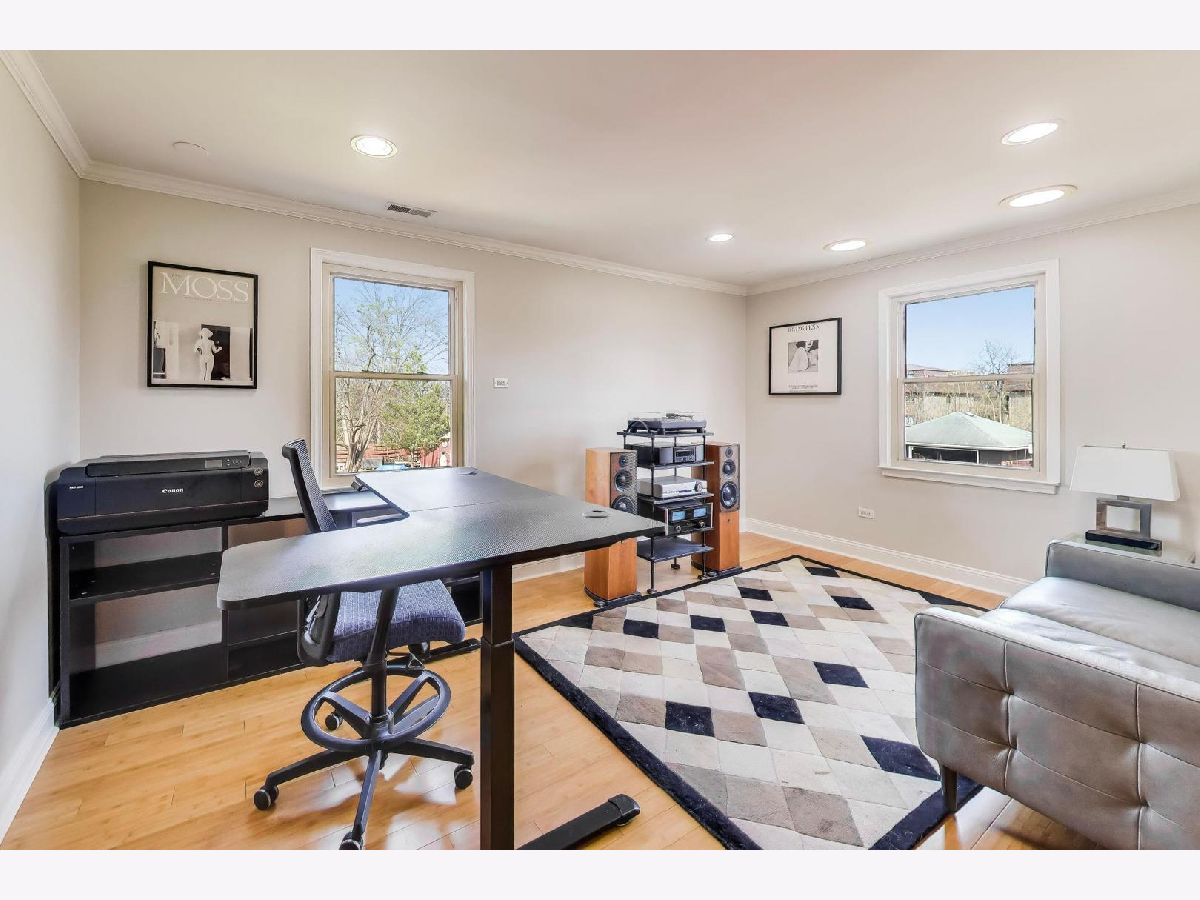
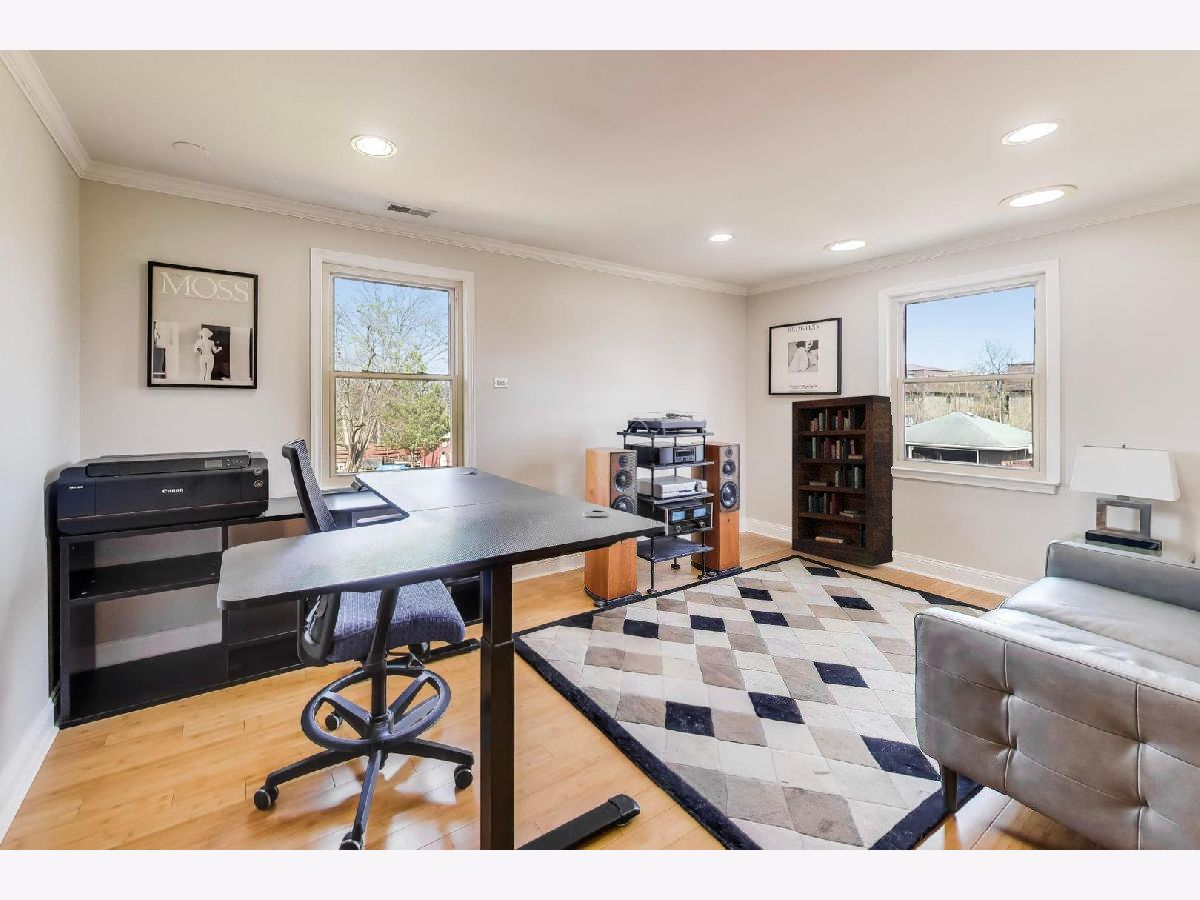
+ bookcase [791,394,894,567]
